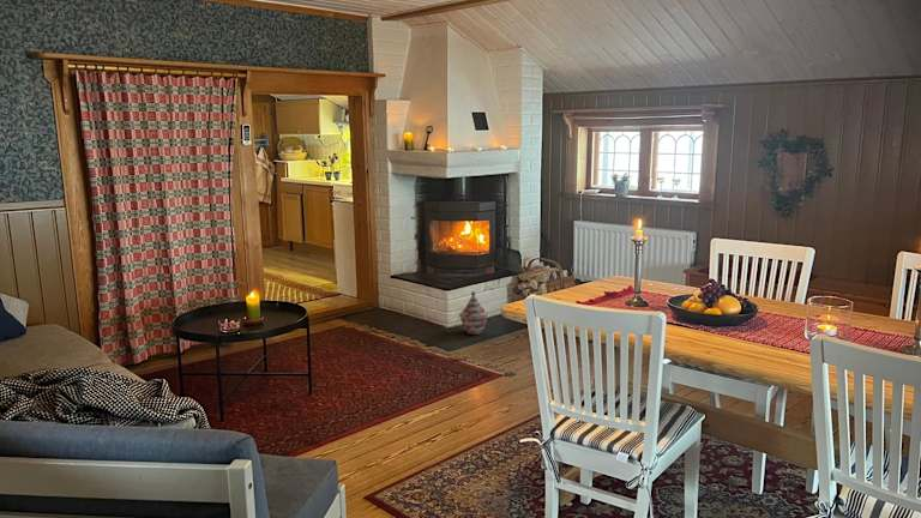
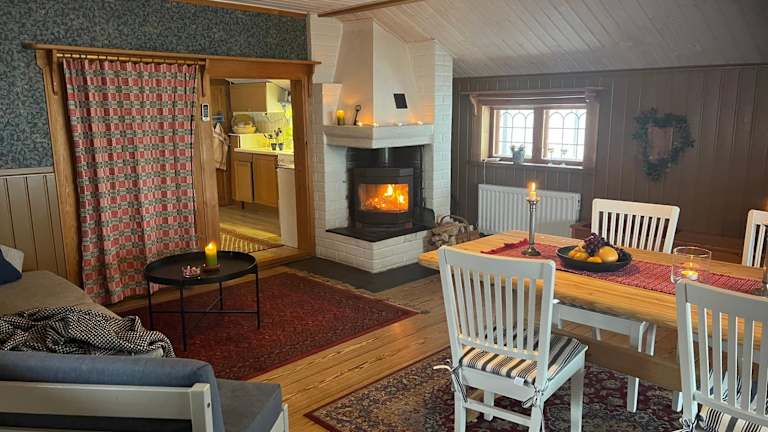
- woven basket [458,290,489,336]
